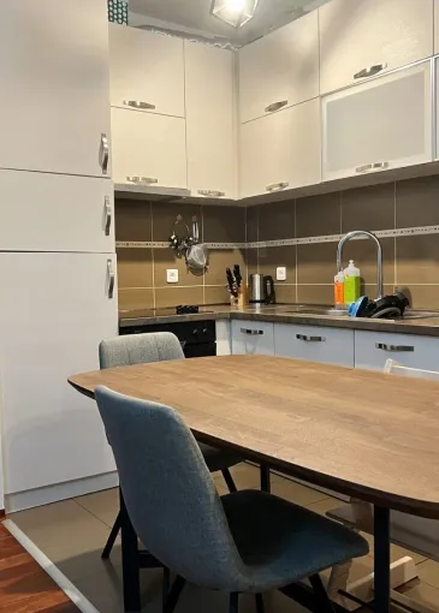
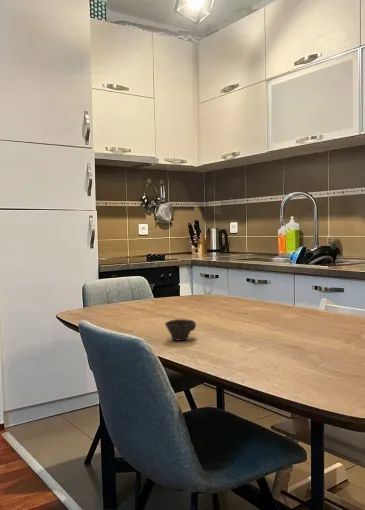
+ cup [164,318,197,342]
